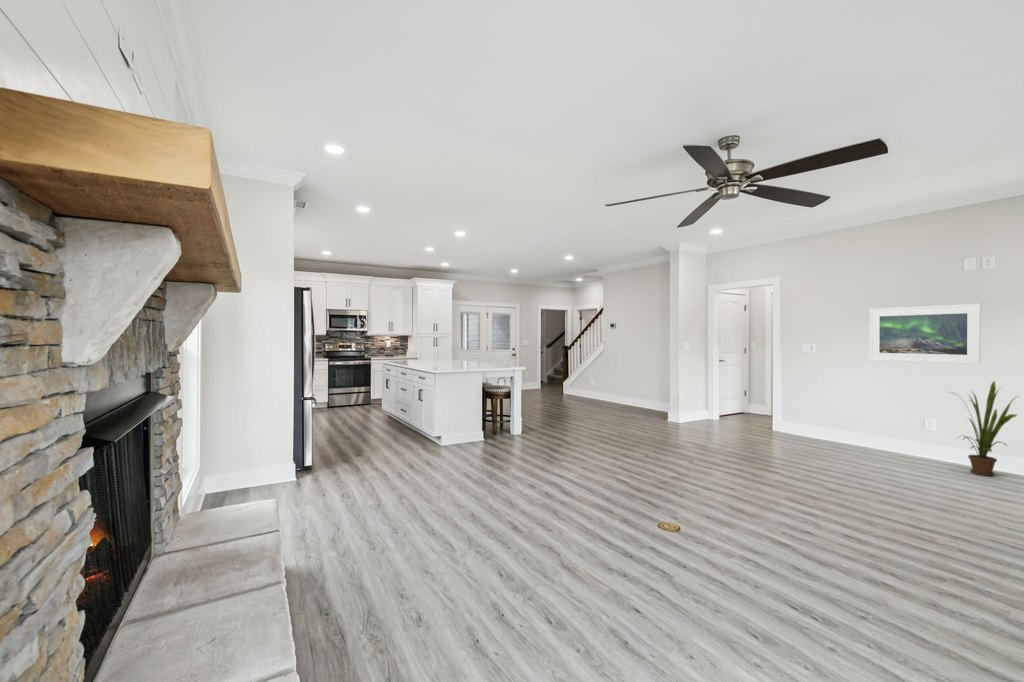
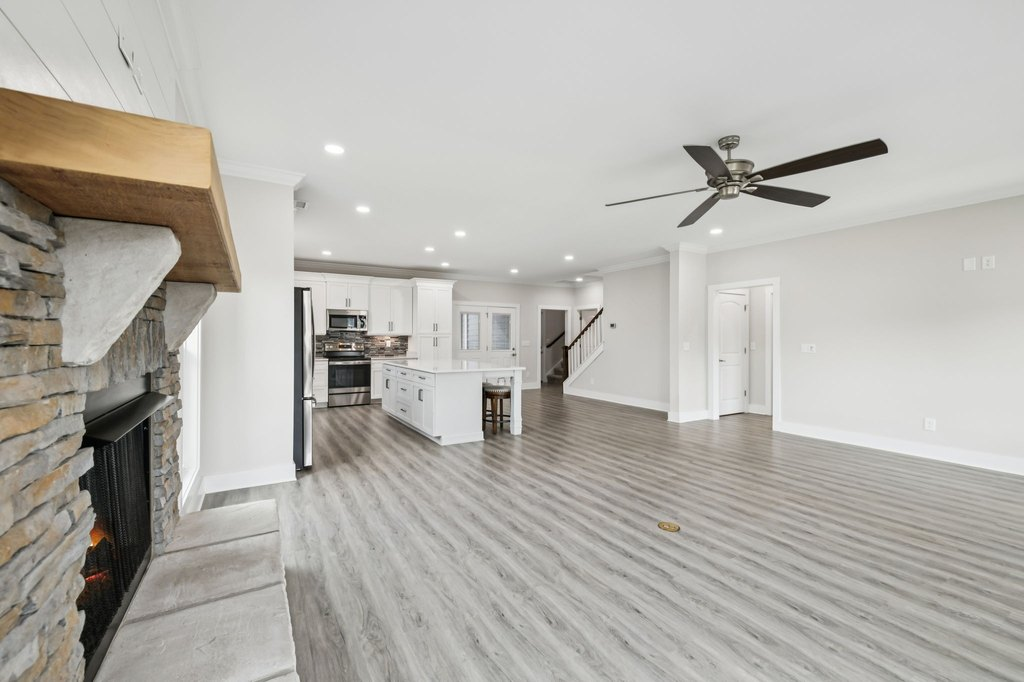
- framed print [869,303,982,365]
- house plant [950,380,1019,477]
